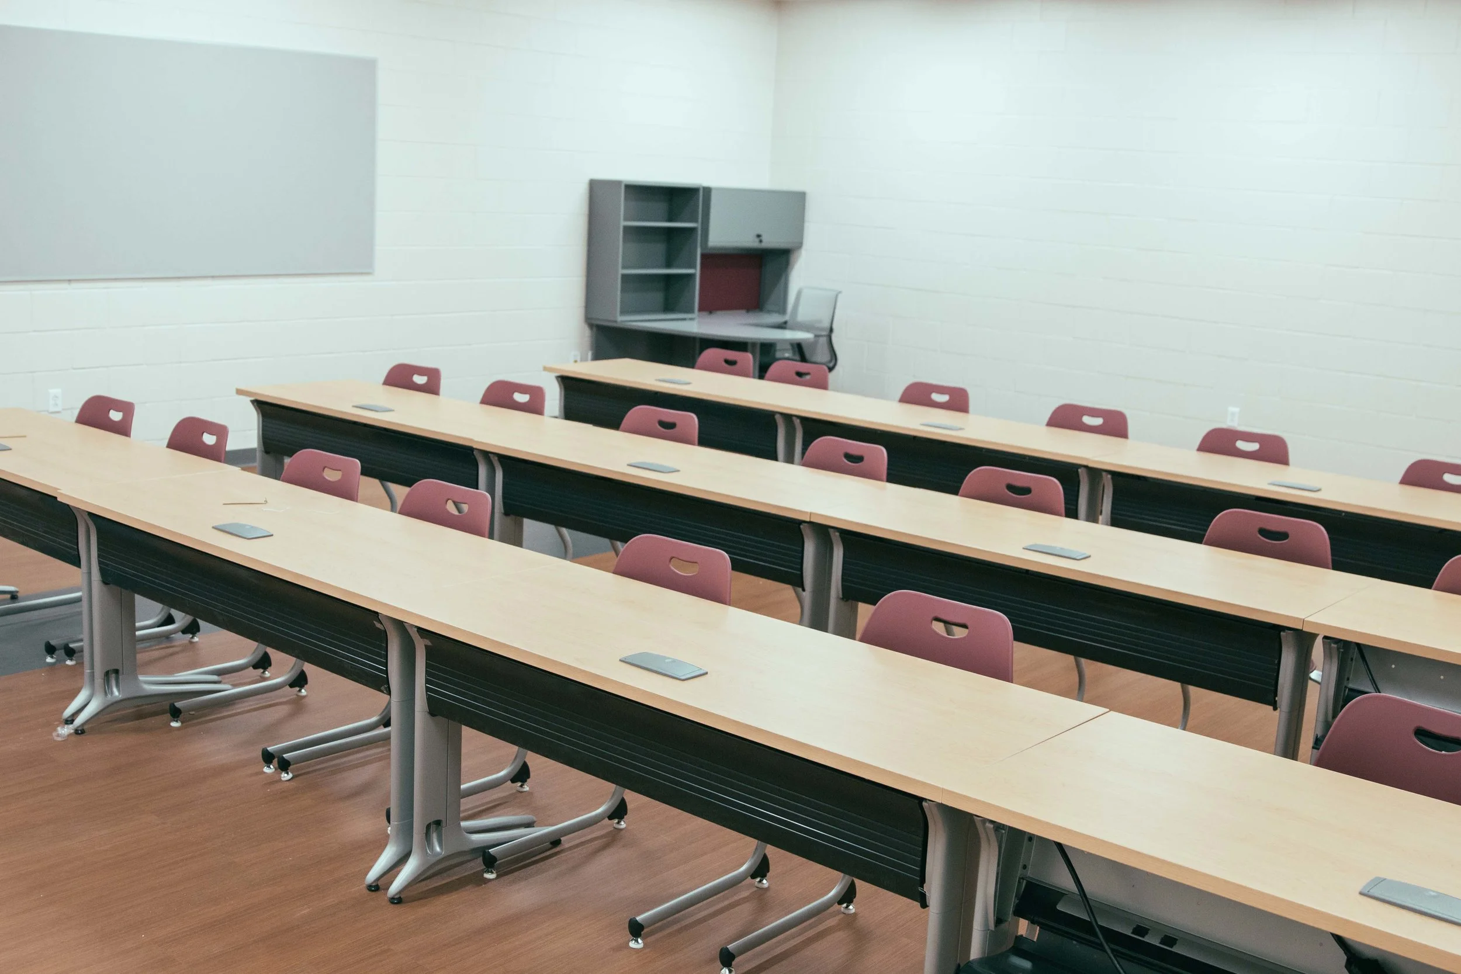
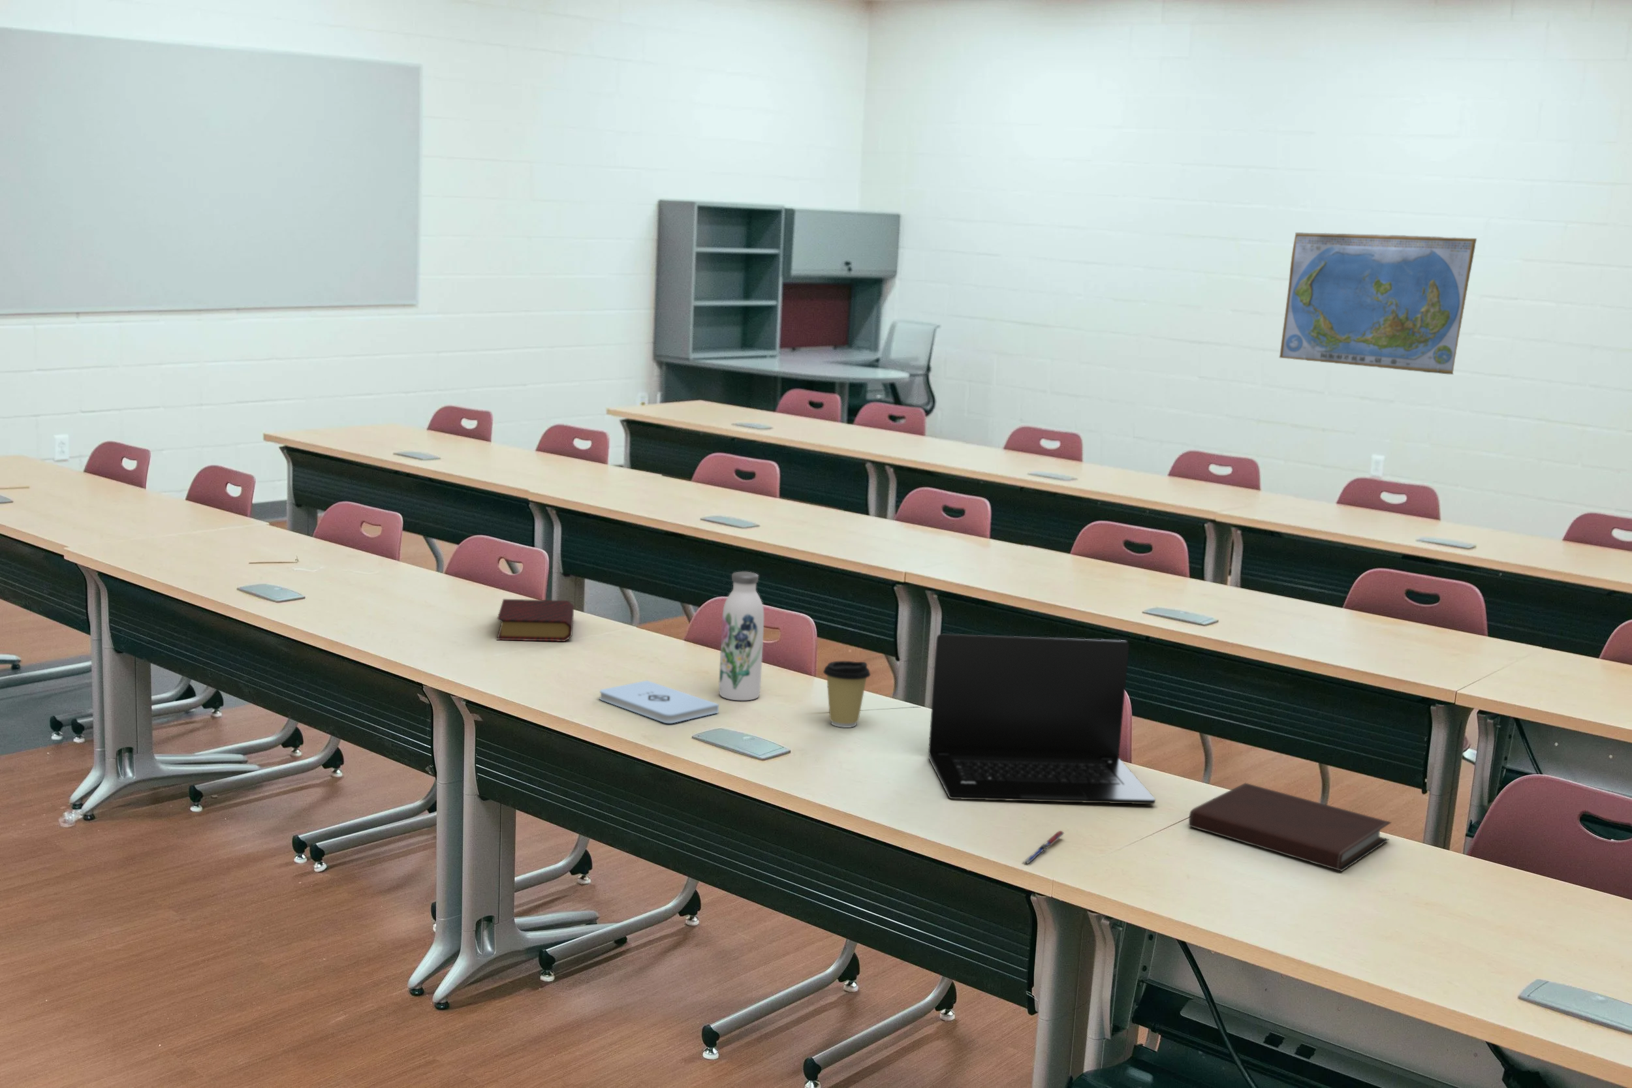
+ laptop [928,633,1156,805]
+ world map [1279,232,1478,375]
+ pen [1021,831,1065,865]
+ book [497,599,574,642]
+ coffee cup [822,661,872,729]
+ water bottle [718,571,765,701]
+ notebook [1188,782,1392,872]
+ notepad [600,680,719,724]
